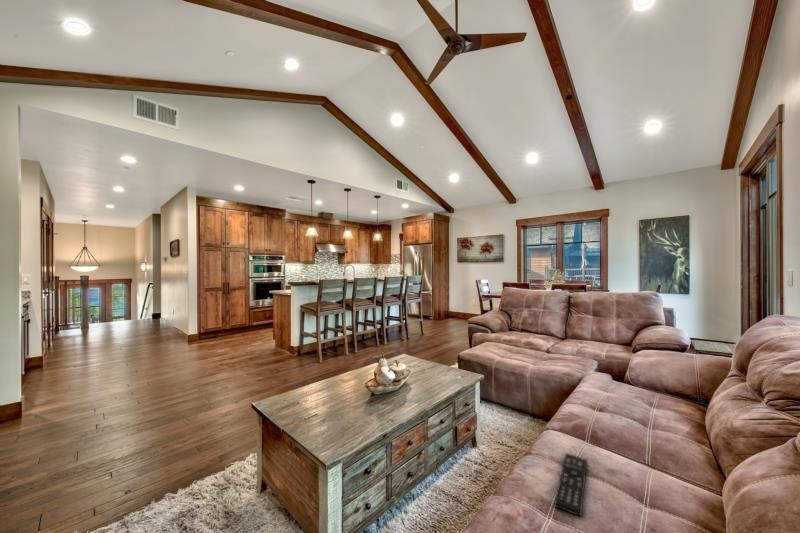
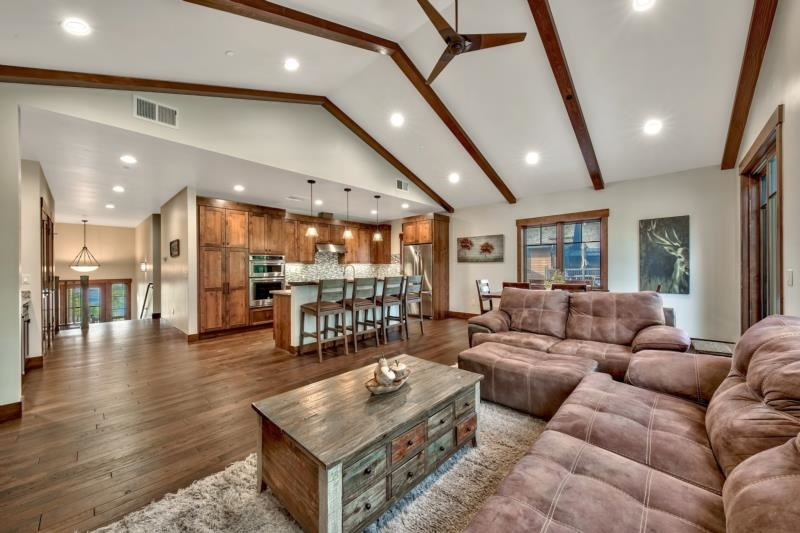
- remote control [553,452,588,518]
